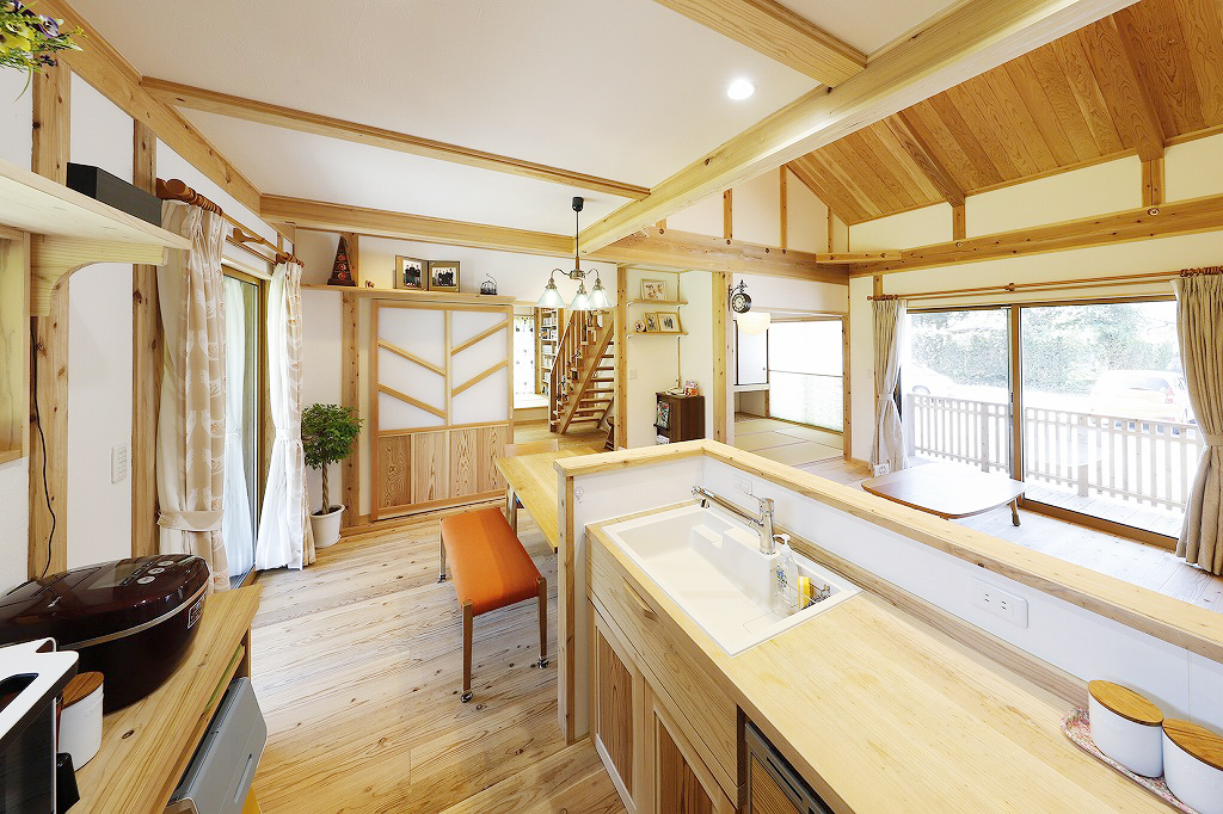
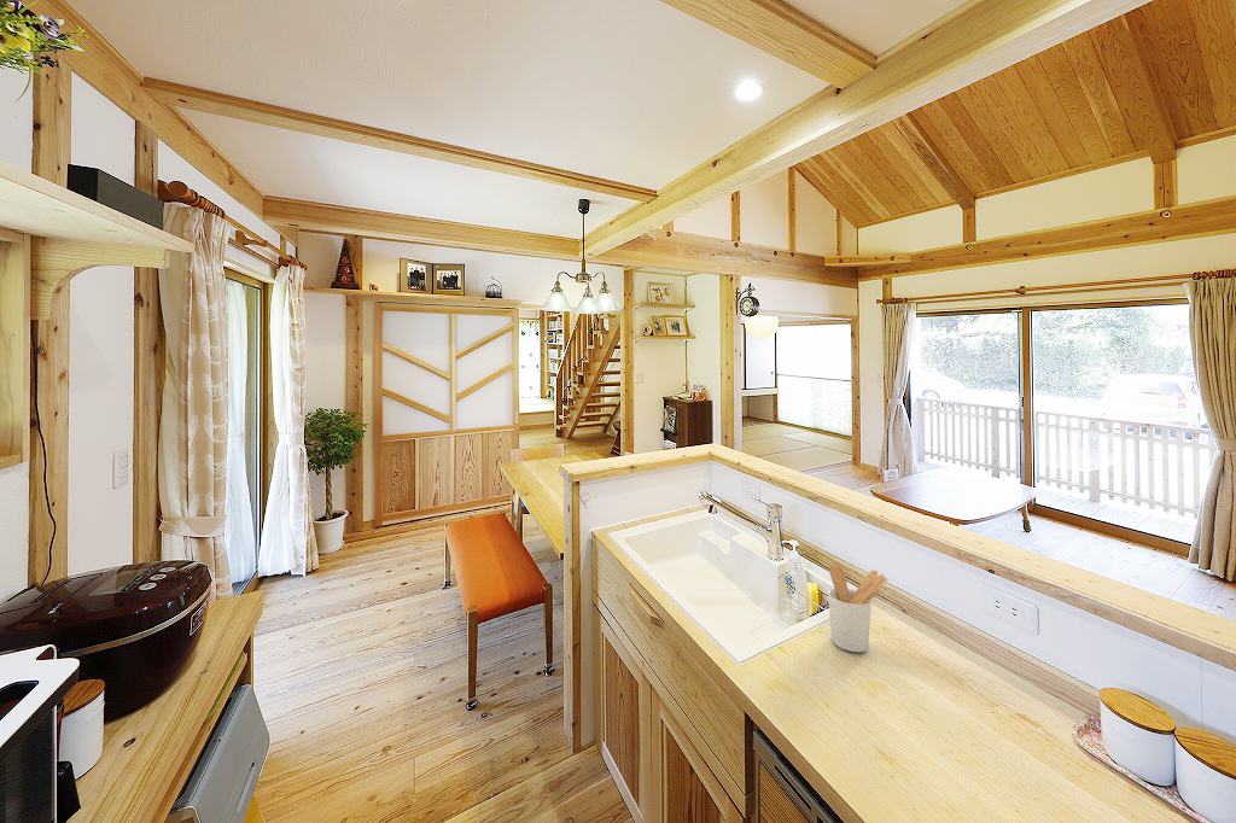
+ utensil holder [827,564,888,653]
